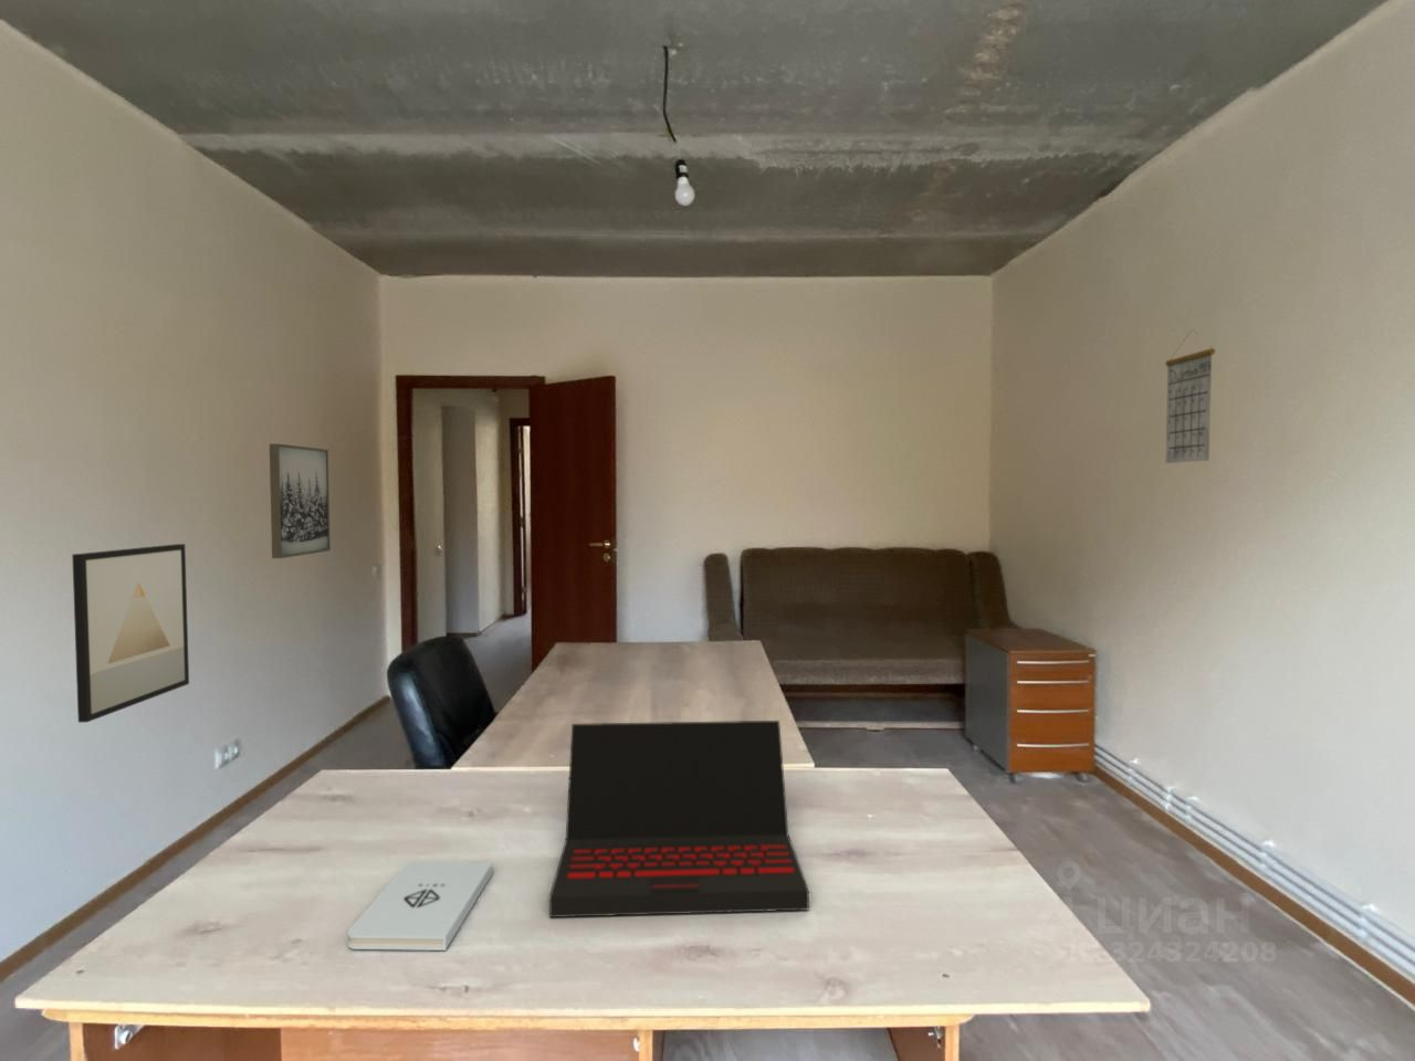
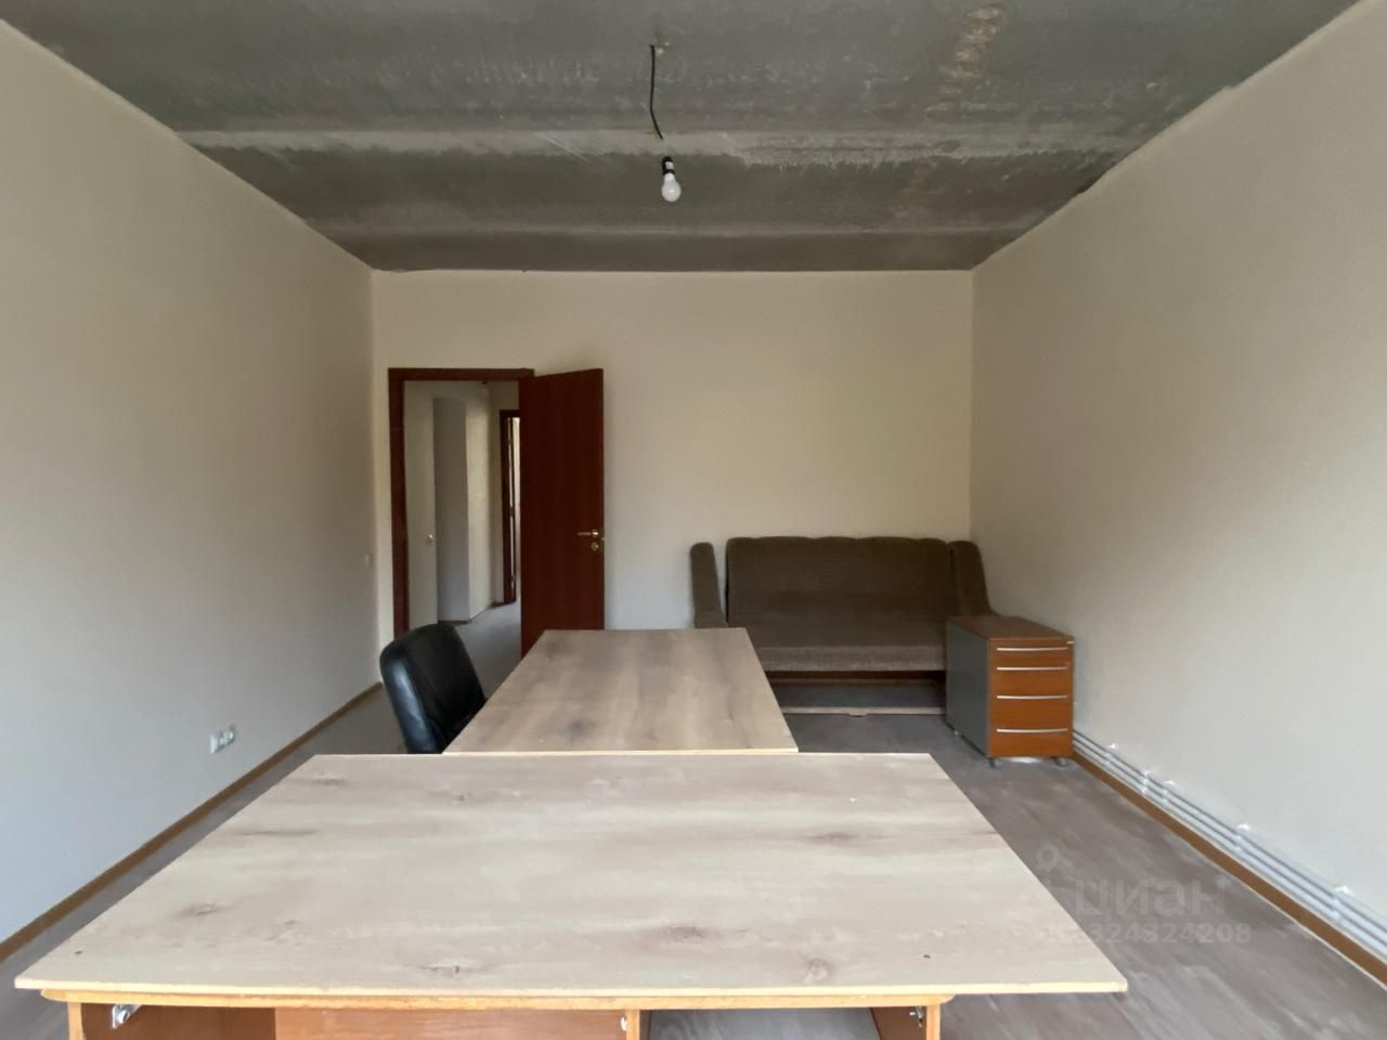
- notepad [348,862,495,952]
- calendar [1164,329,1216,464]
- wall art [269,444,332,559]
- wall art [71,543,191,724]
- laptop [548,720,810,918]
